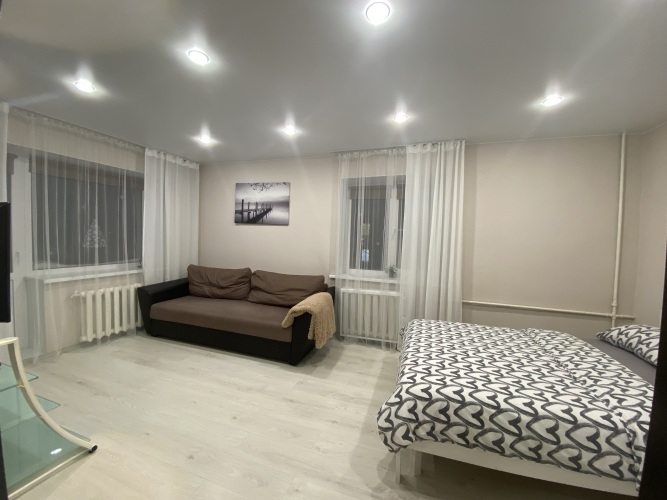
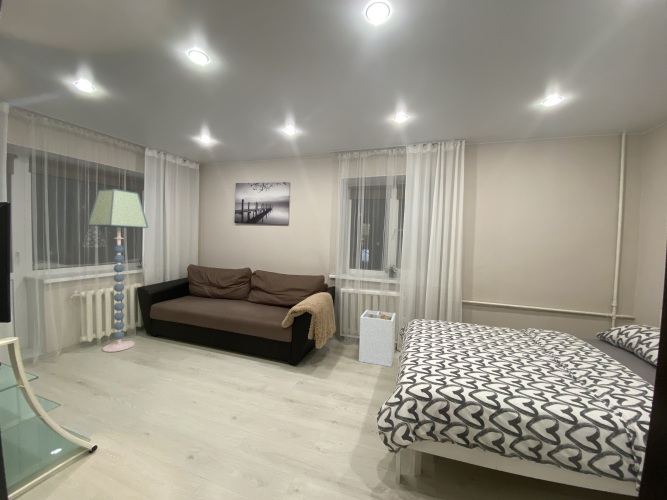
+ laundry hamper [358,309,397,368]
+ floor lamp [86,188,149,353]
